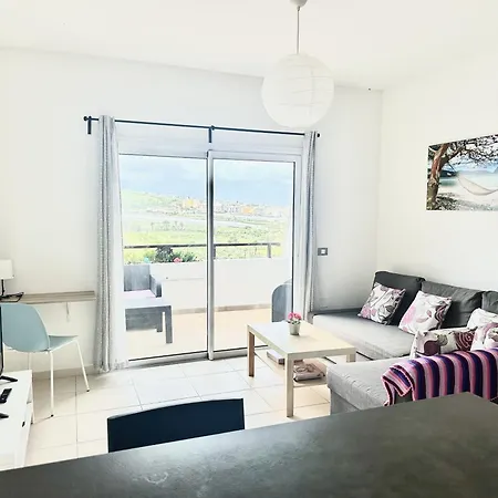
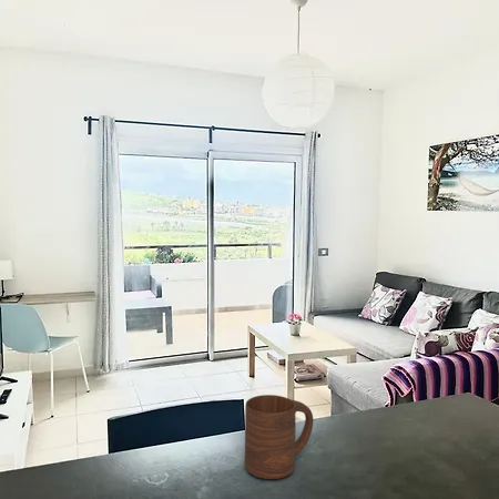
+ cup [244,394,314,480]
